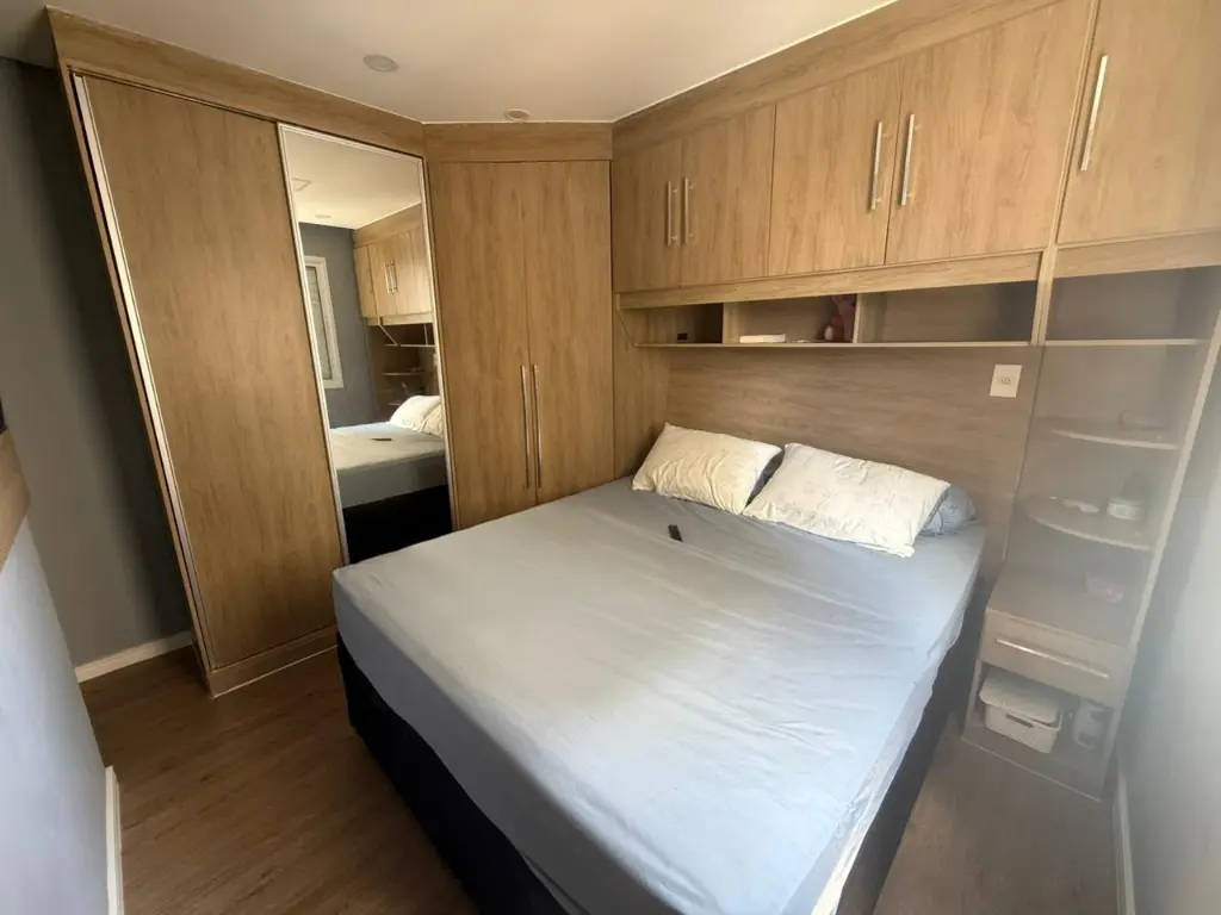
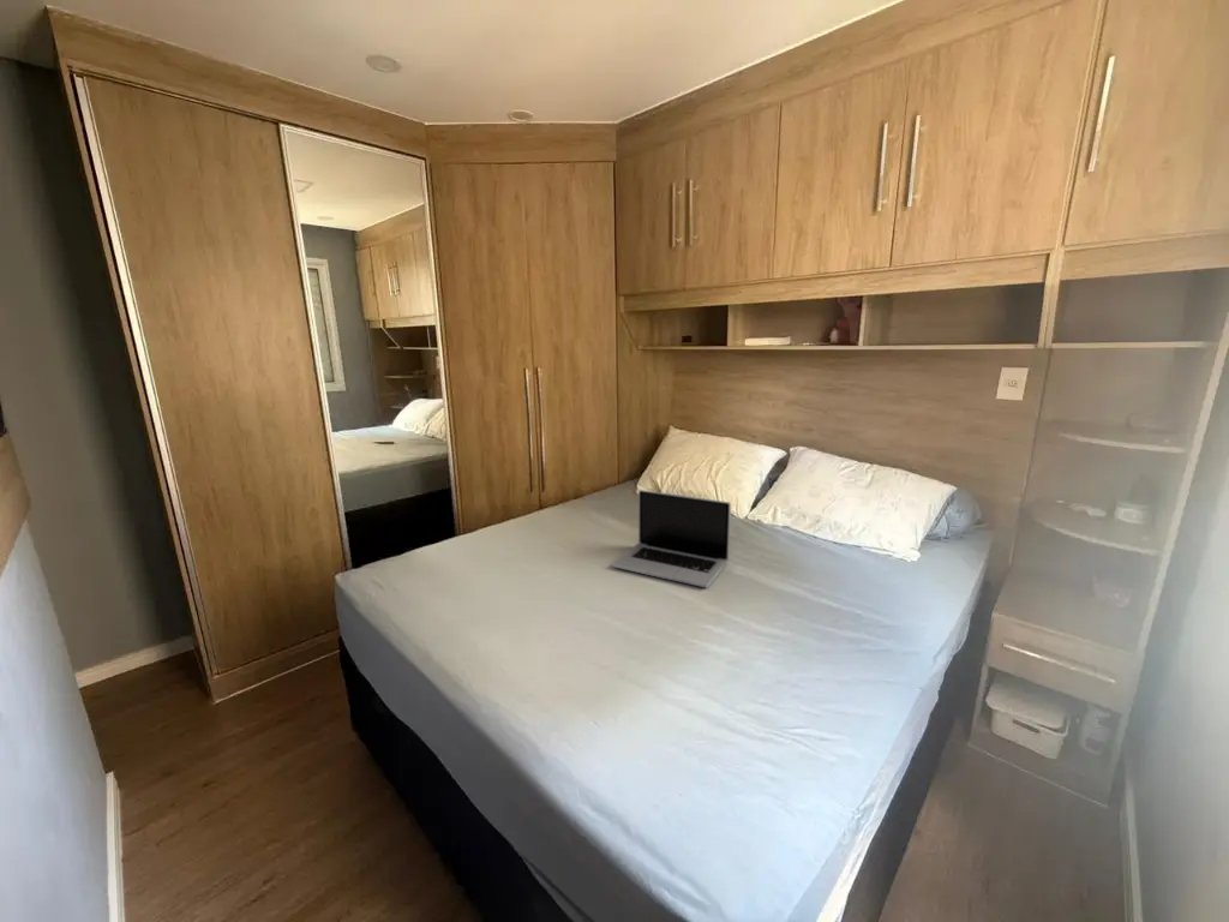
+ laptop [611,489,732,588]
